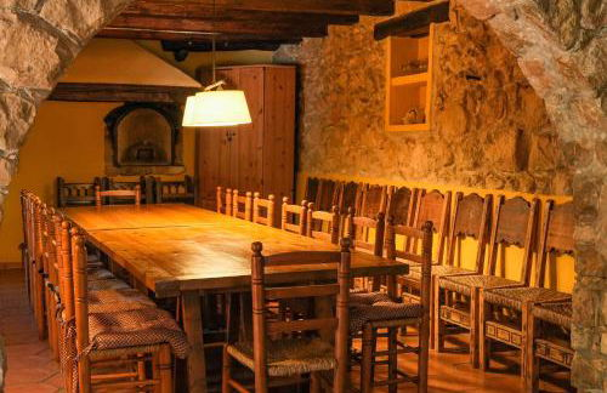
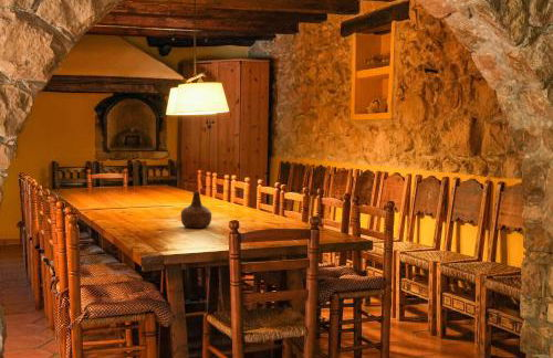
+ bottle [180,190,212,229]
